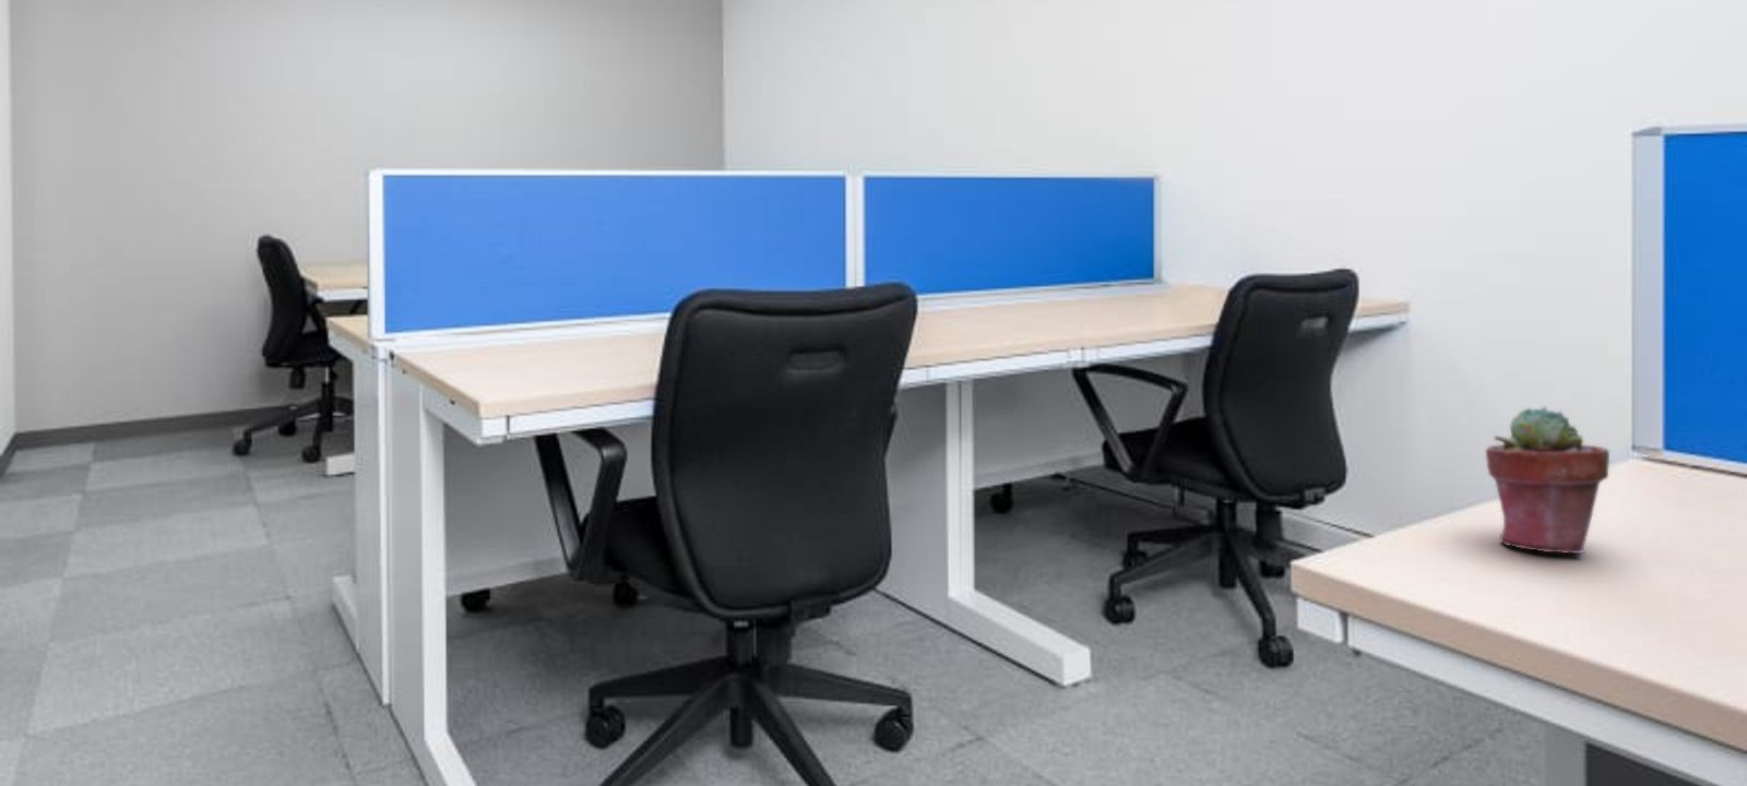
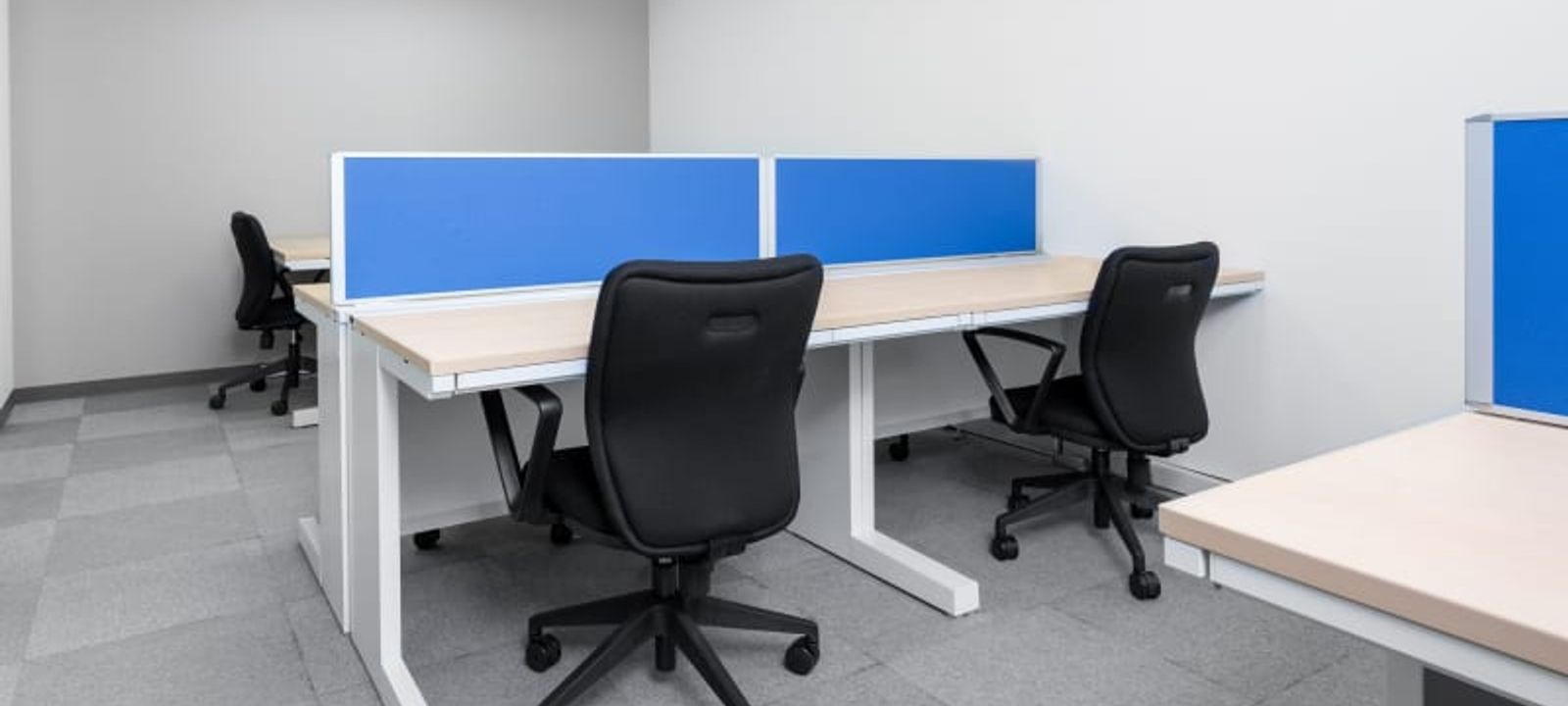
- potted succulent [1485,405,1611,554]
